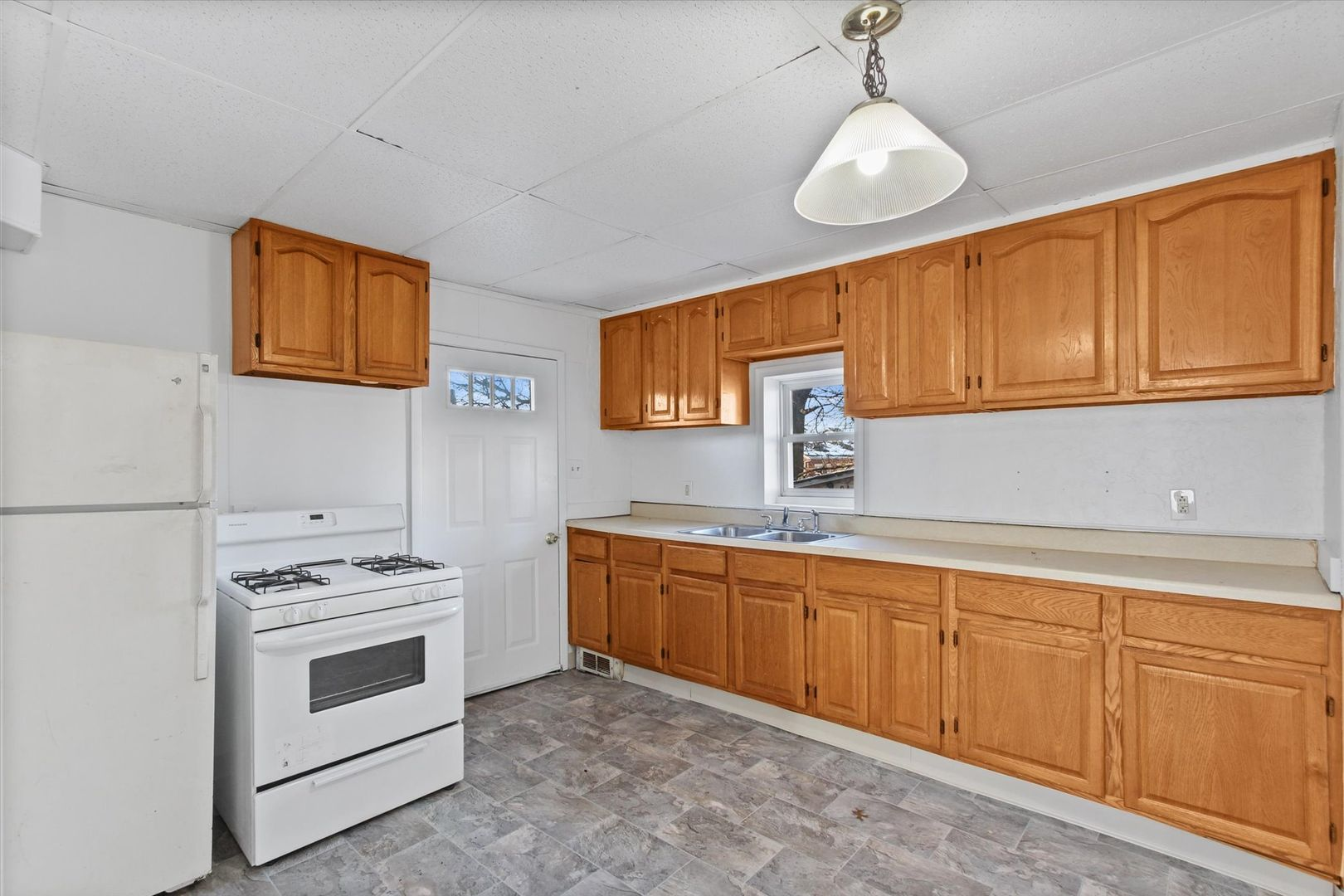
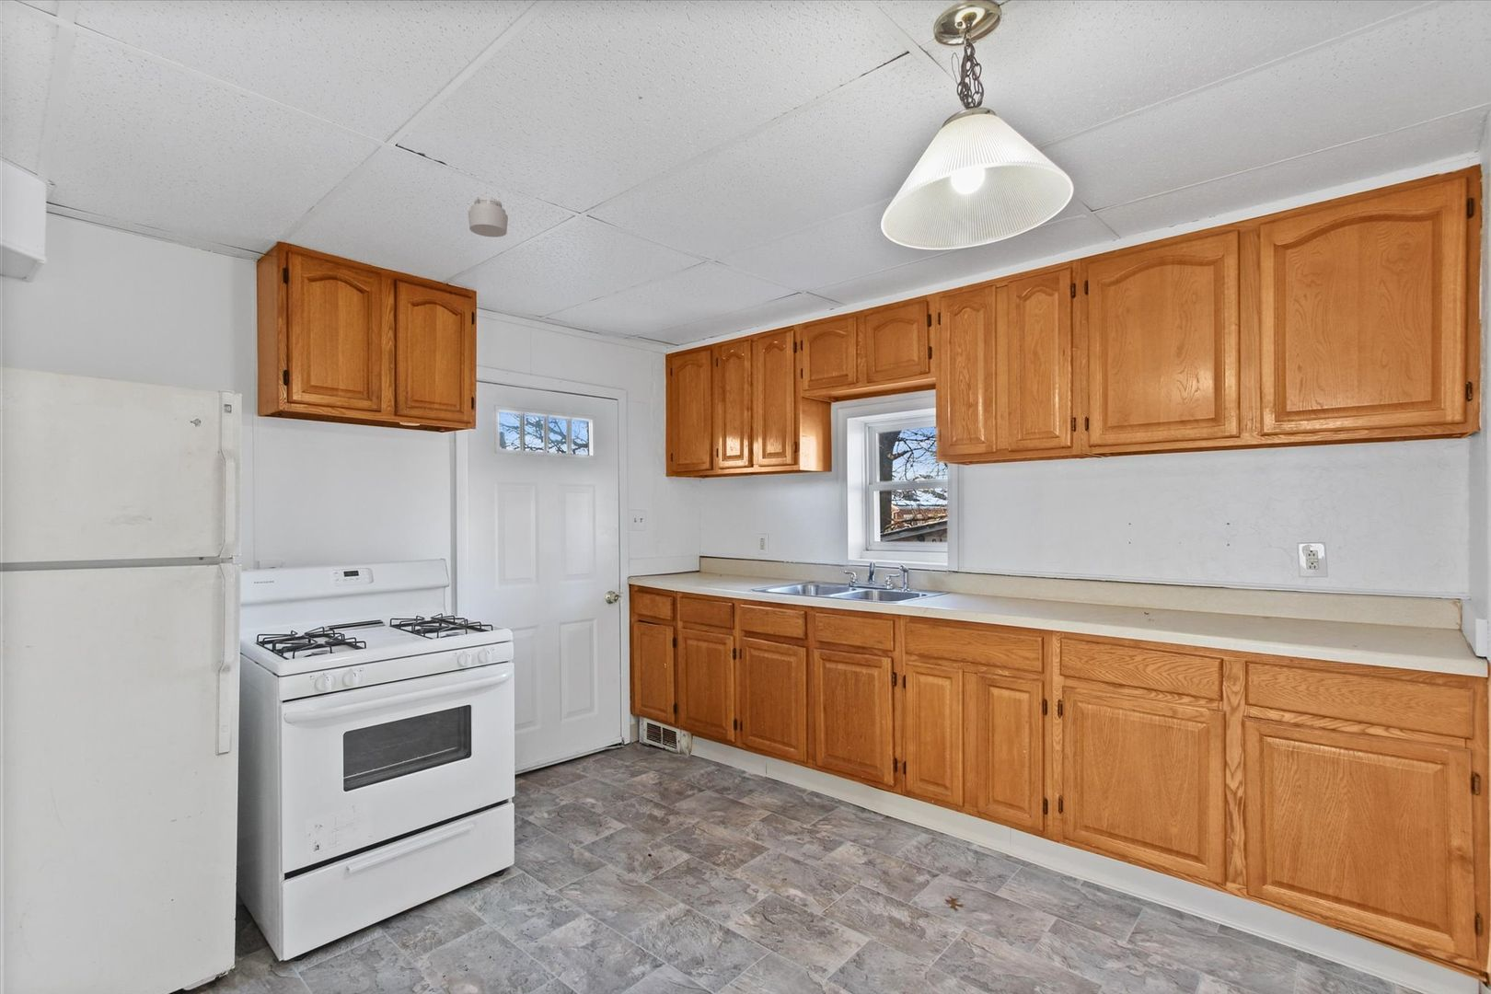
+ smoke detector [467,196,509,239]
